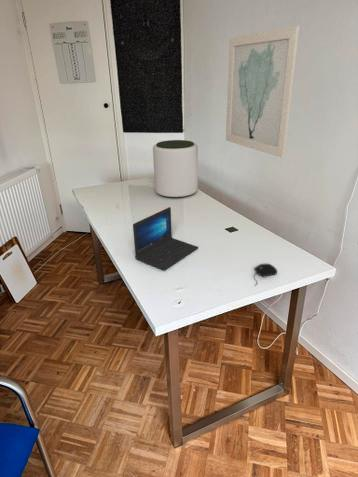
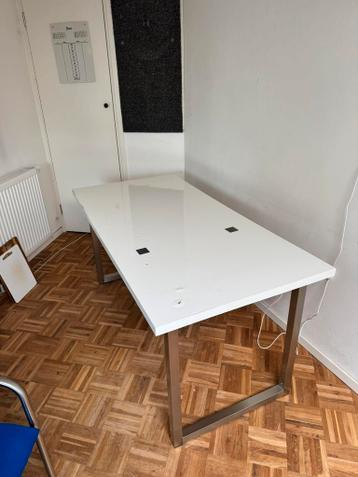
- laptop [132,206,199,271]
- plant pot [152,139,199,199]
- computer mouse [253,263,278,287]
- wall art [225,25,300,159]
